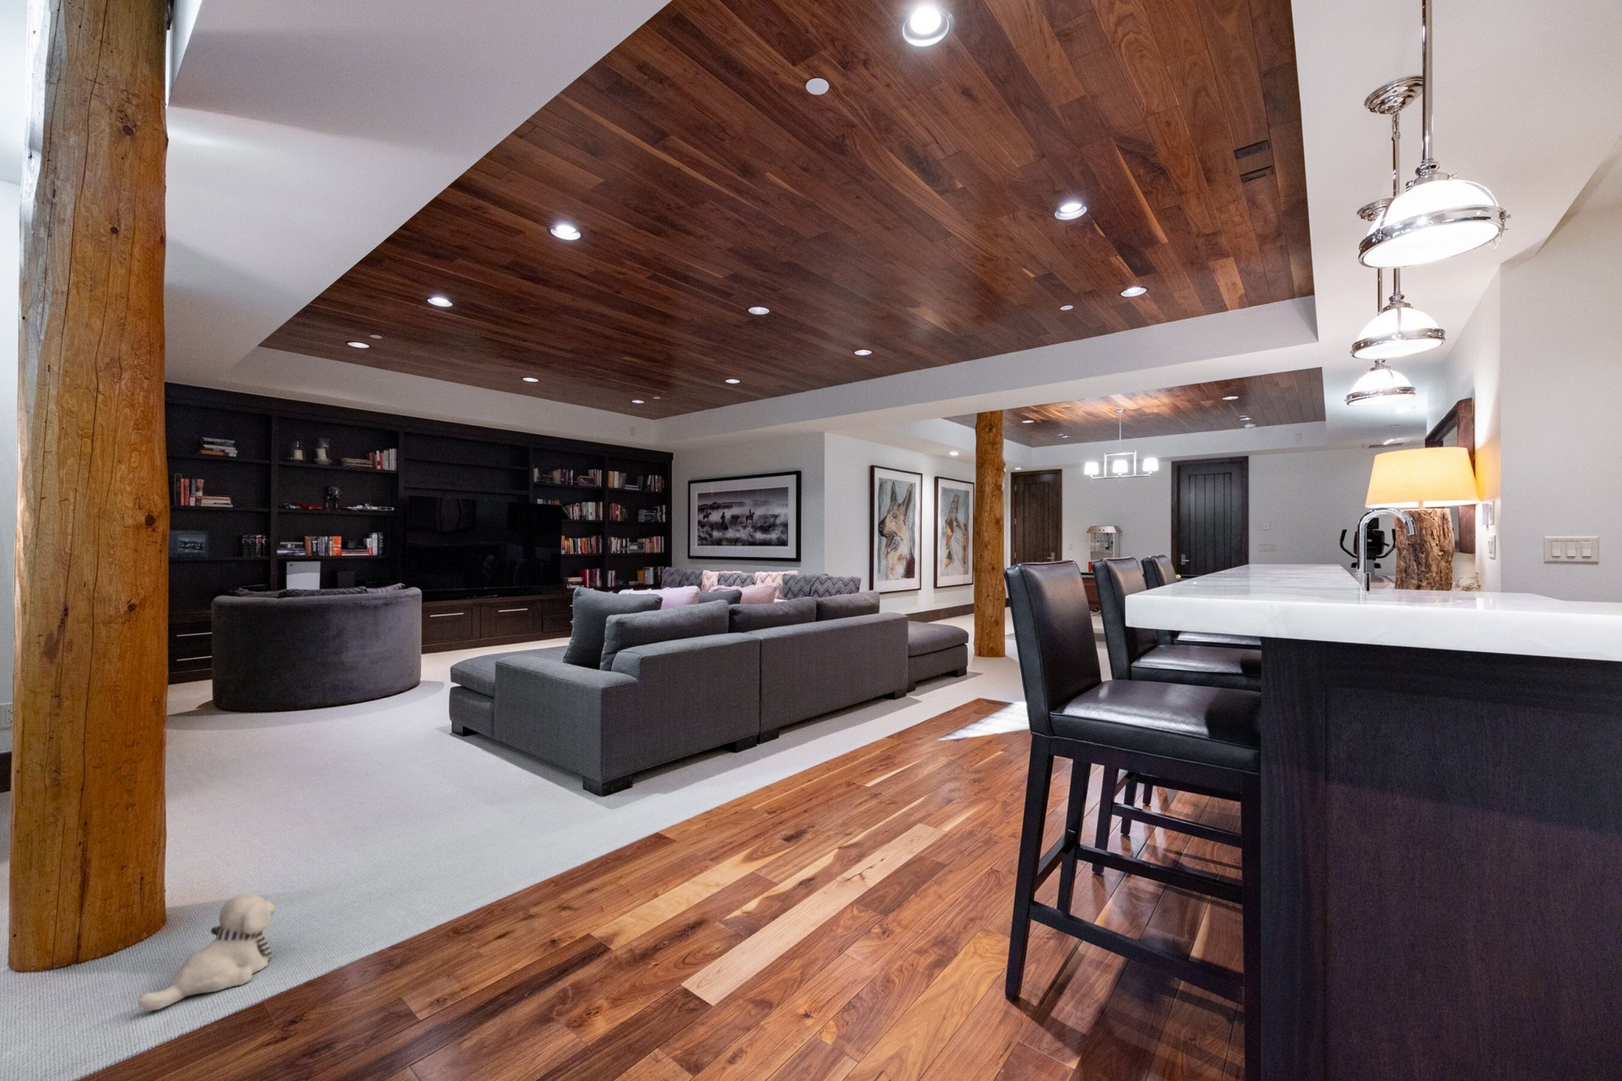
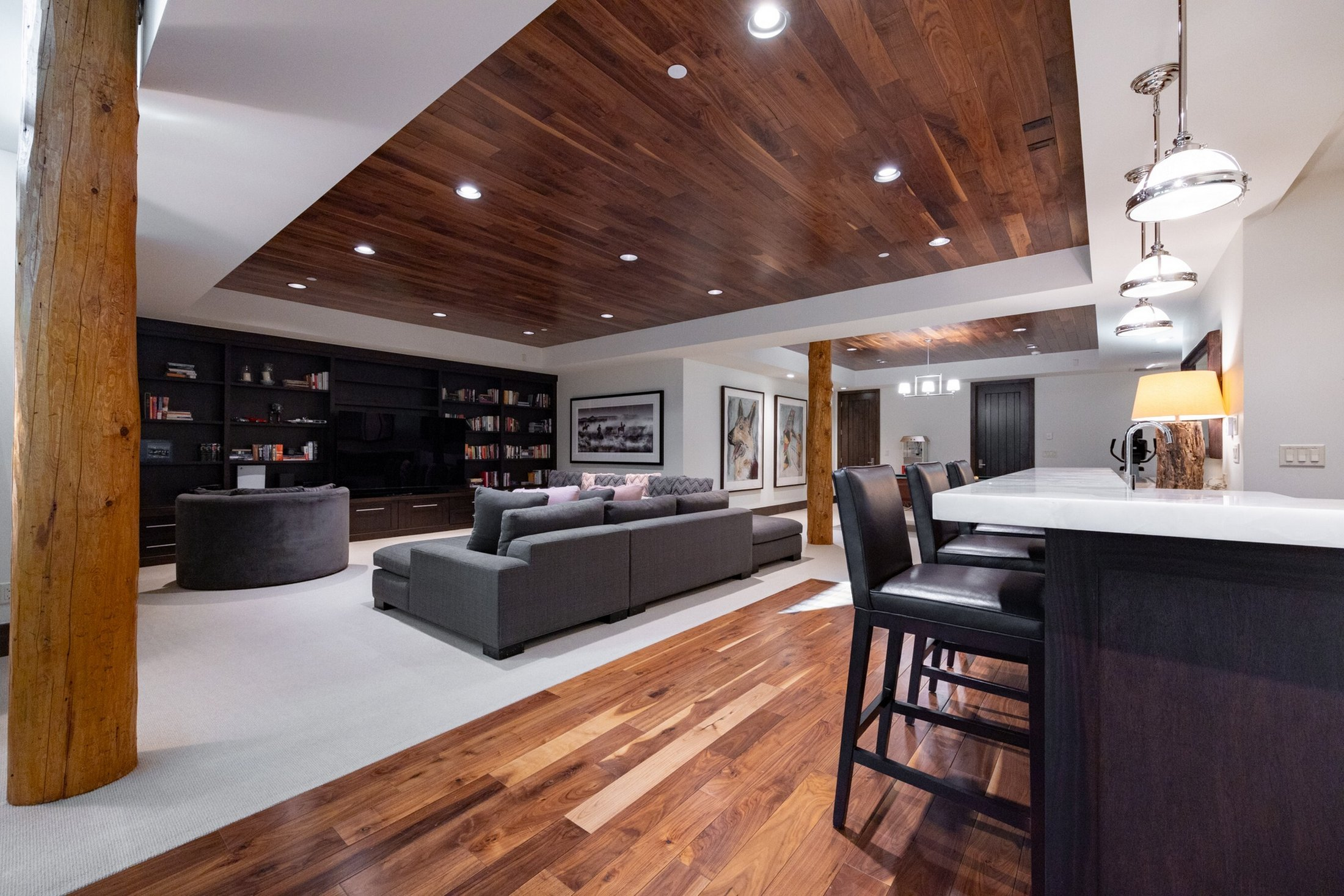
- plush toy [138,893,276,1012]
